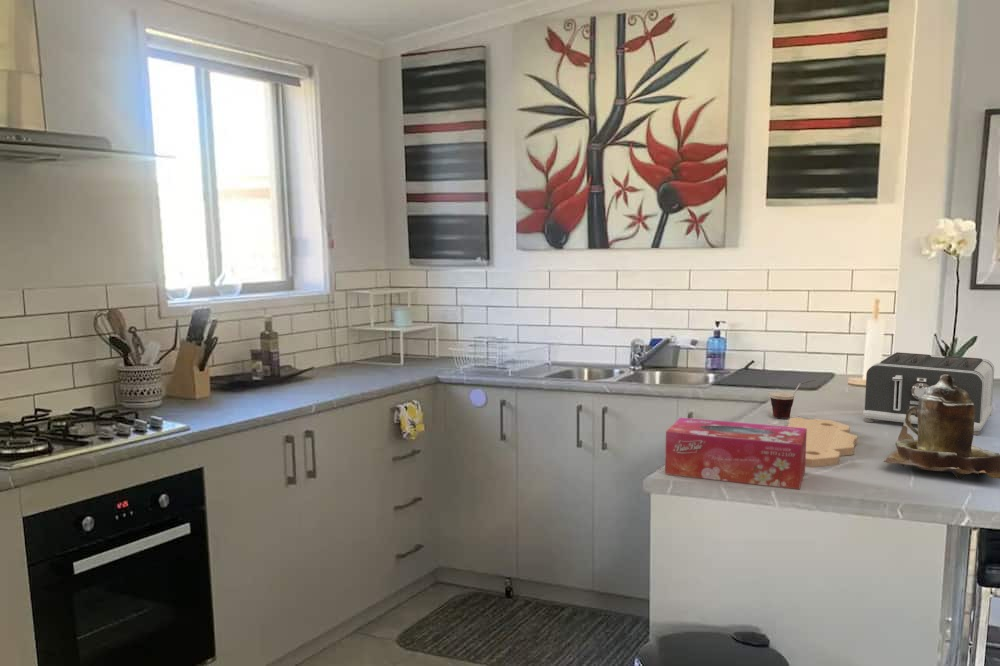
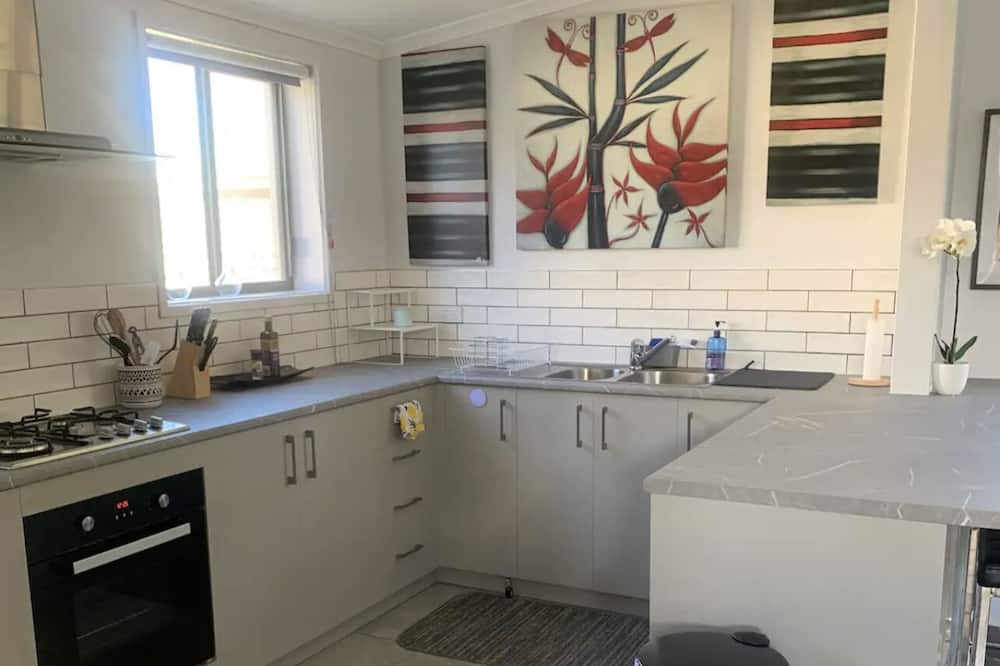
- teapot [883,375,1000,480]
- cup [769,378,816,419]
- tissue box [664,417,807,490]
- toaster [862,351,995,436]
- cutting board [786,417,858,468]
